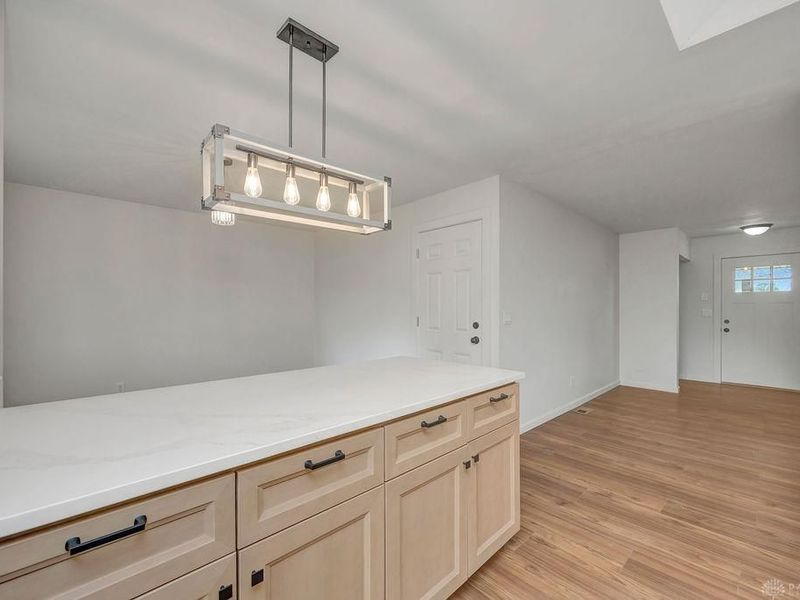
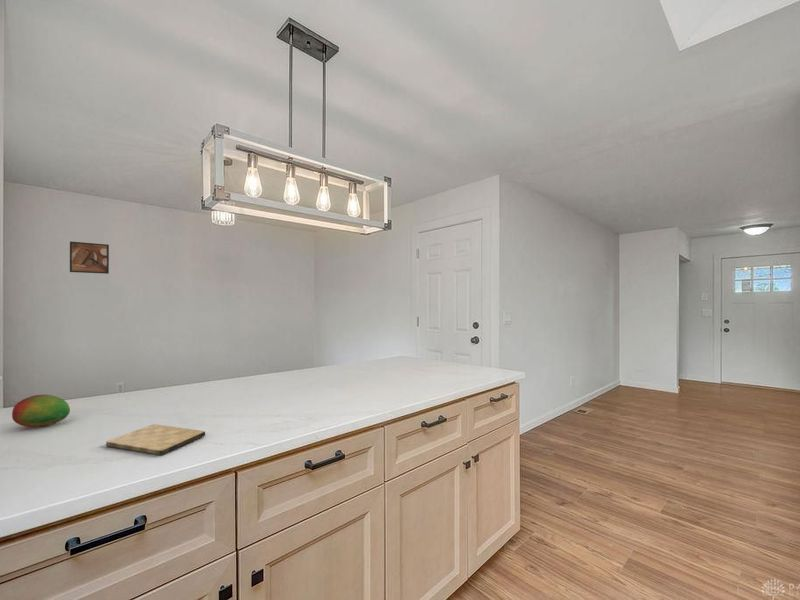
+ cutting board [105,423,206,456]
+ fruit [11,394,71,428]
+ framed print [69,240,110,275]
